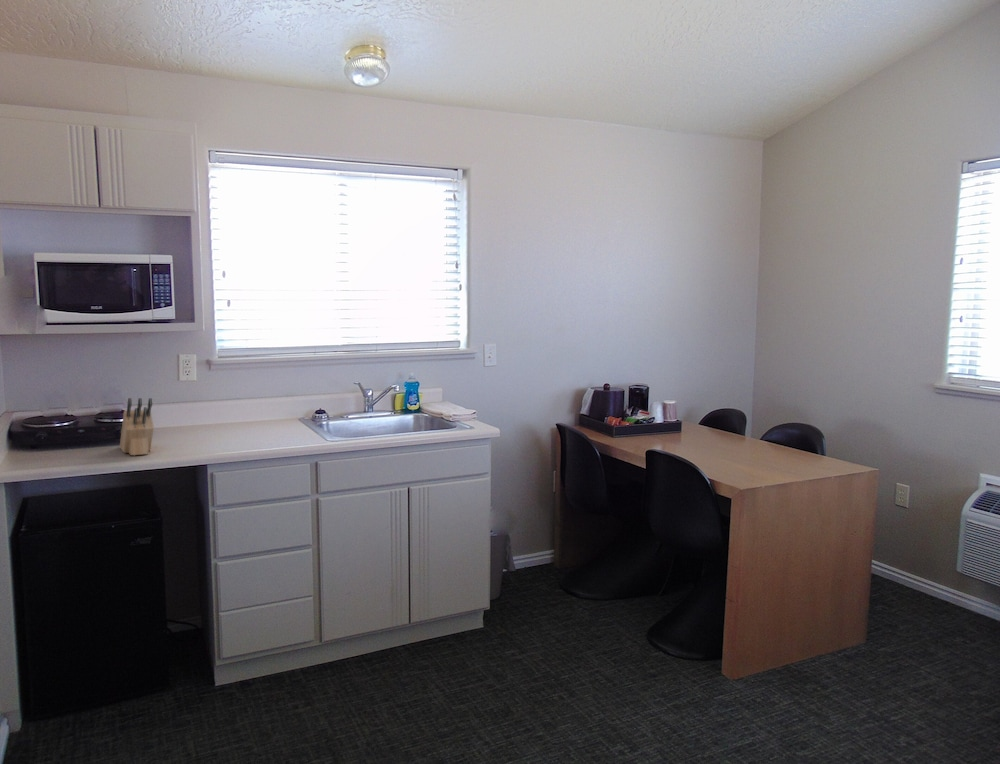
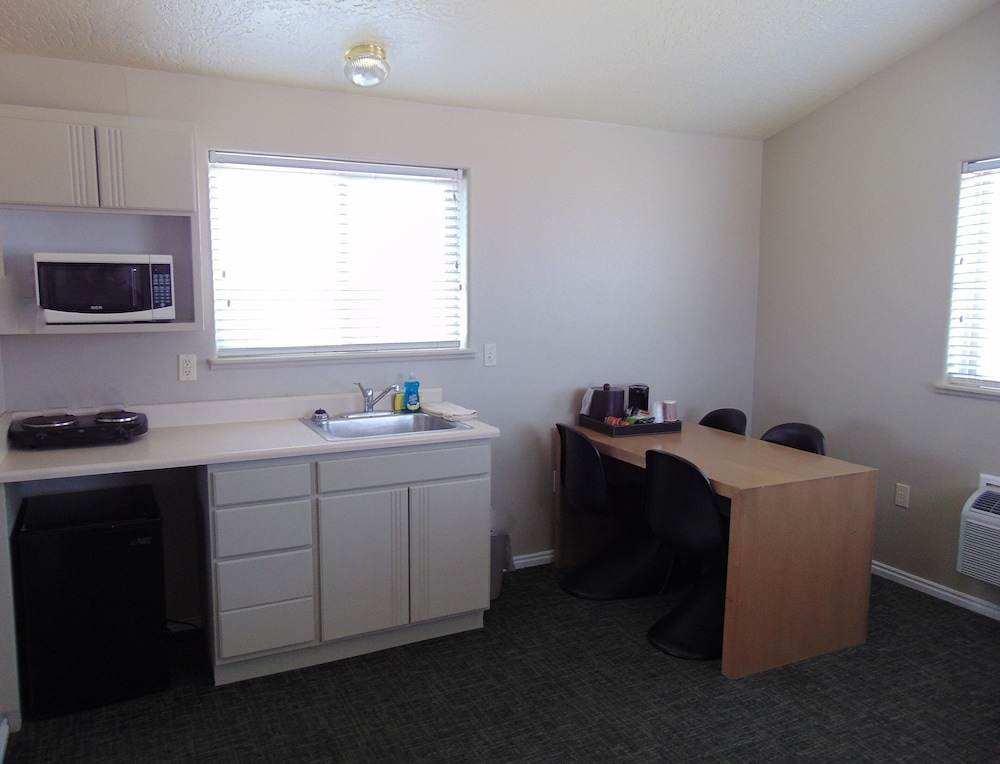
- knife block [119,397,155,456]
